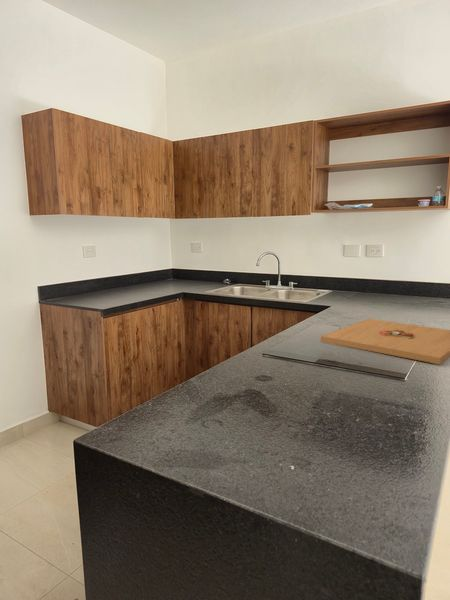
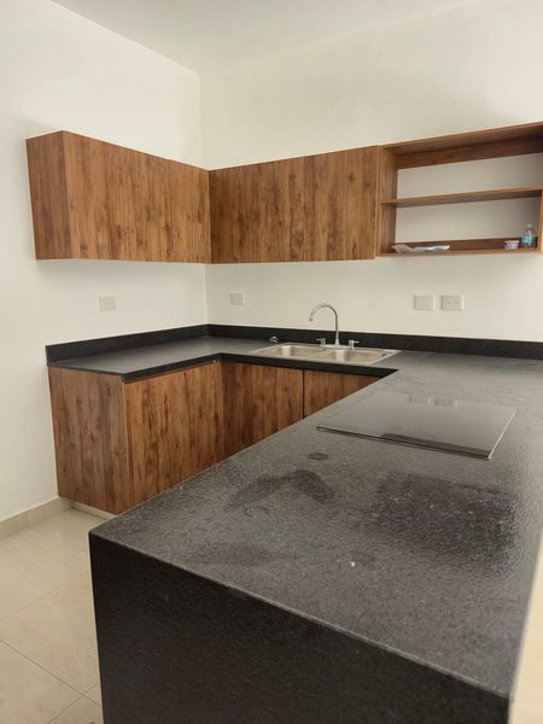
- platter [320,318,450,365]
